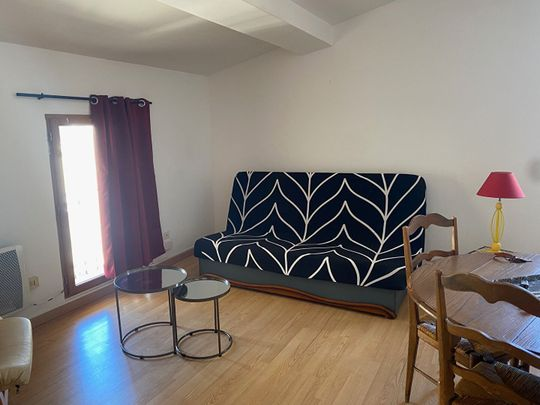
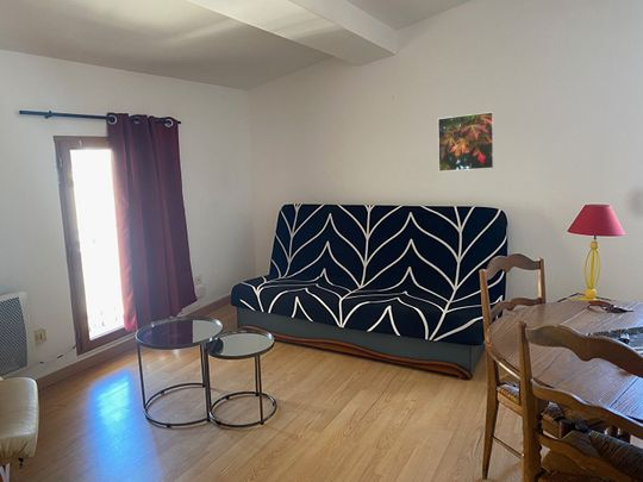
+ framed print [437,111,495,173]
